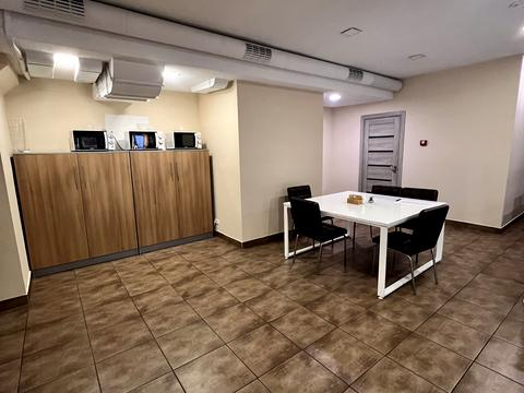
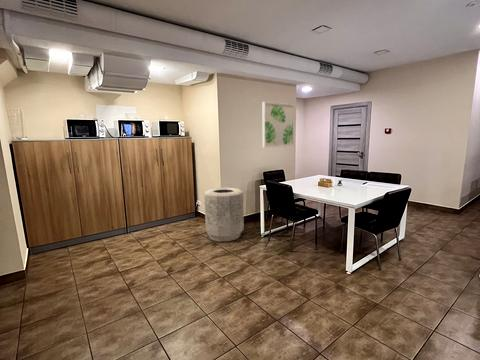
+ wall art [262,101,296,148]
+ trash can [203,187,245,242]
